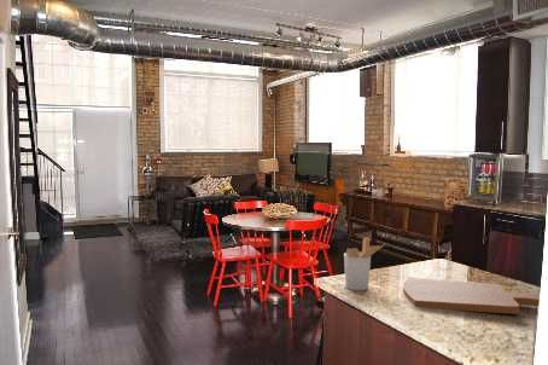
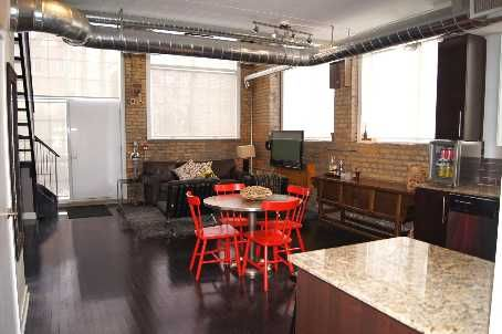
- cutting board [402,277,541,315]
- utensil holder [343,236,386,291]
